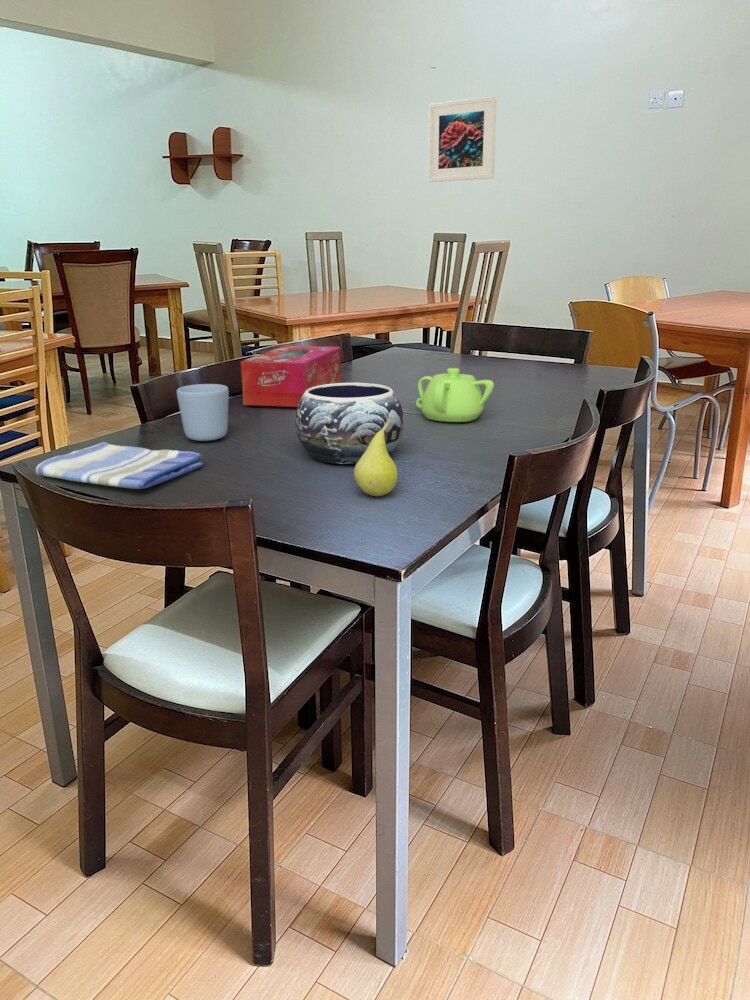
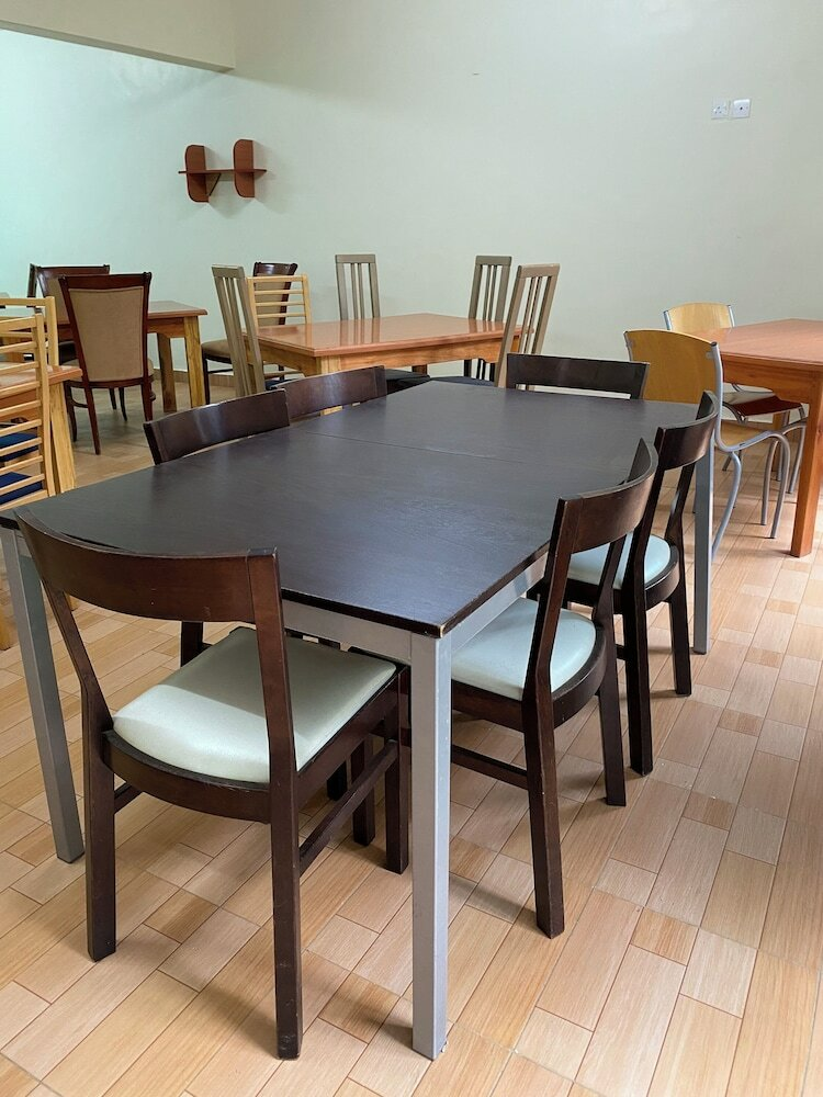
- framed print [427,95,498,183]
- dish towel [35,441,204,490]
- fruit [353,417,399,497]
- teapot [415,367,495,423]
- mug [176,383,230,442]
- tissue box [240,345,342,408]
- decorative bowl [294,382,405,465]
